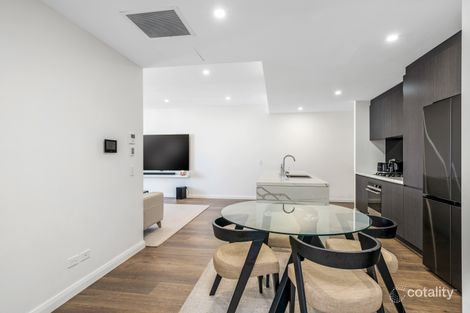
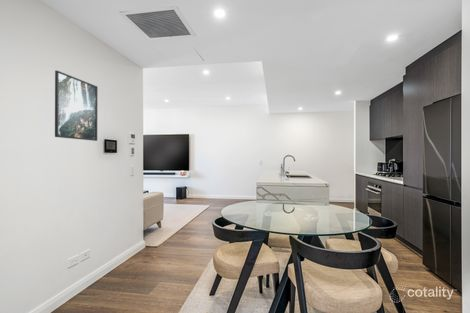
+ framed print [54,70,99,142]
